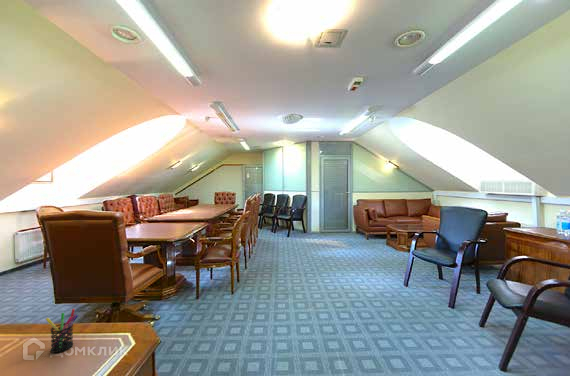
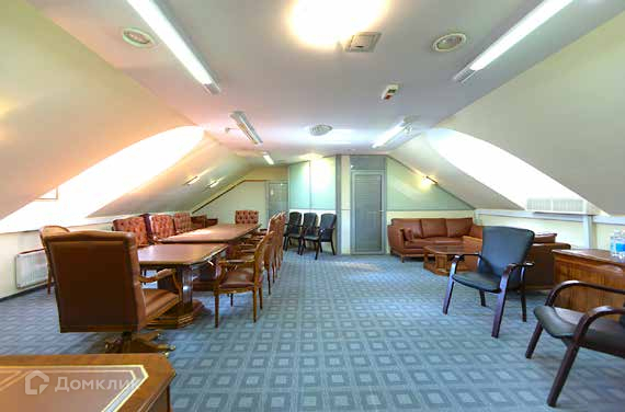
- pen holder [45,308,79,354]
